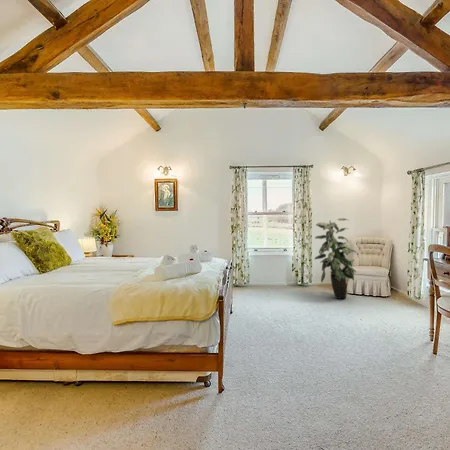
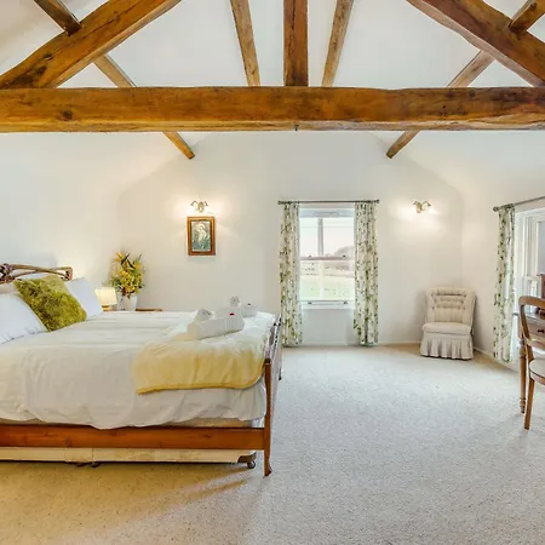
- indoor plant [314,217,358,300]
